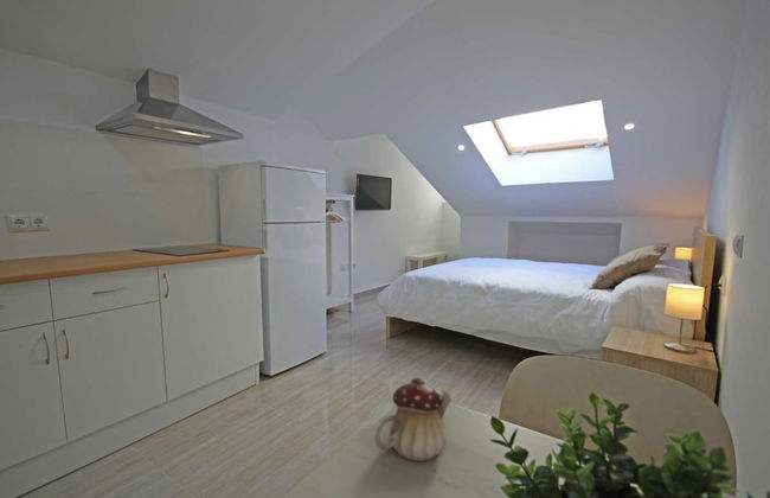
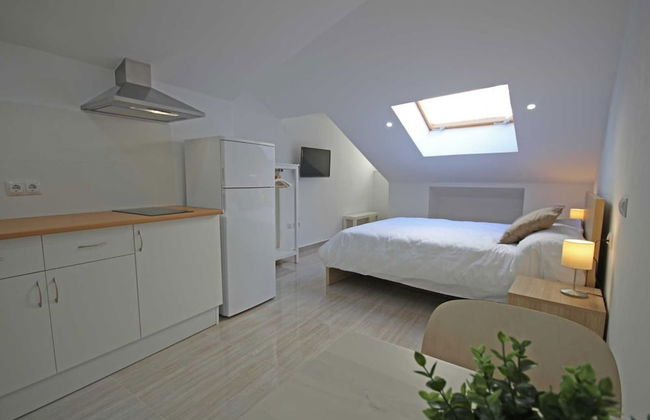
- teapot [373,377,454,462]
